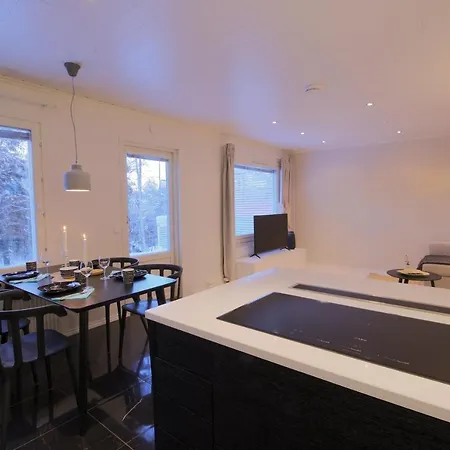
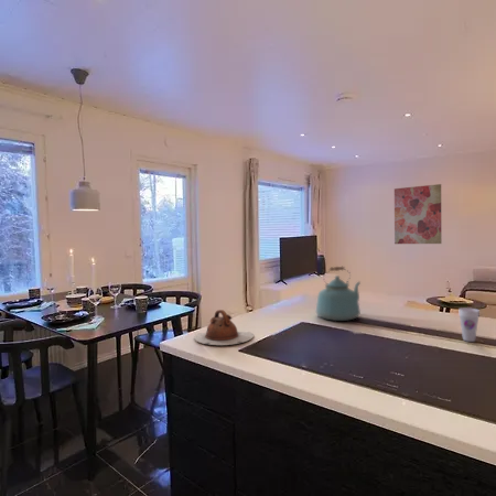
+ kettle [315,266,362,322]
+ cup [457,306,481,343]
+ wall art [393,183,443,245]
+ teapot [193,309,255,346]
